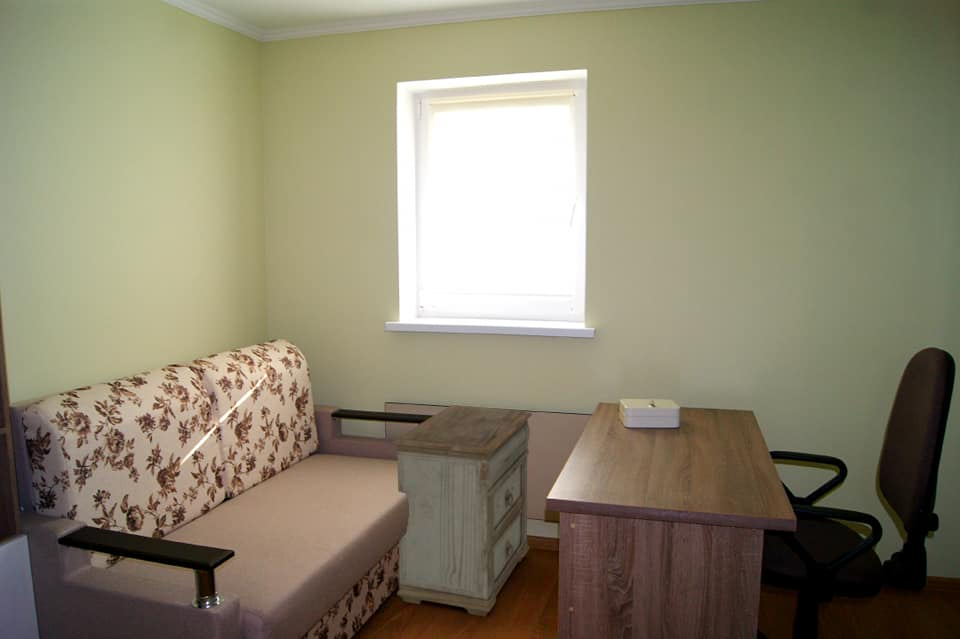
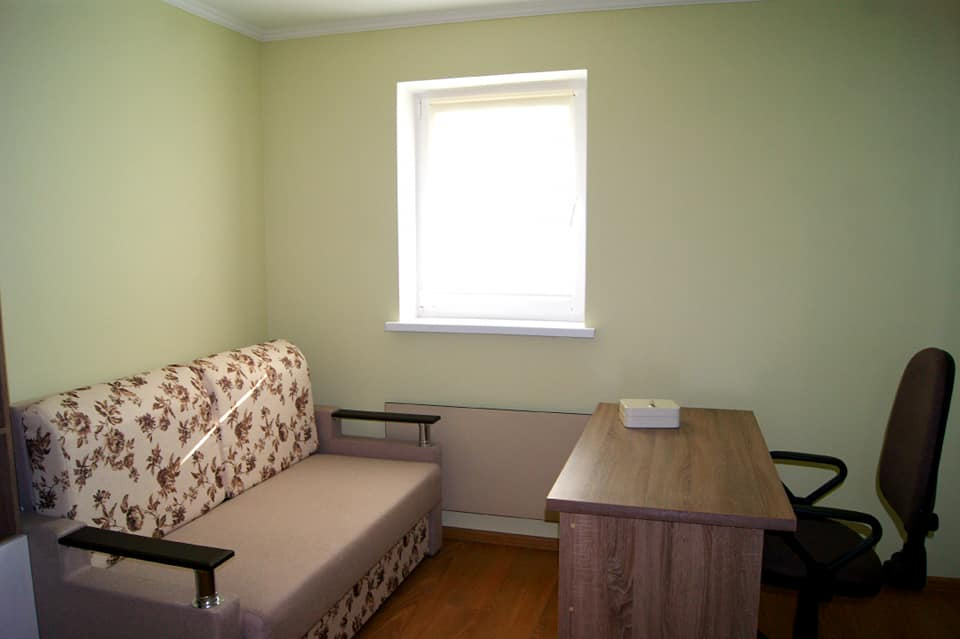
- nightstand [390,404,533,618]
